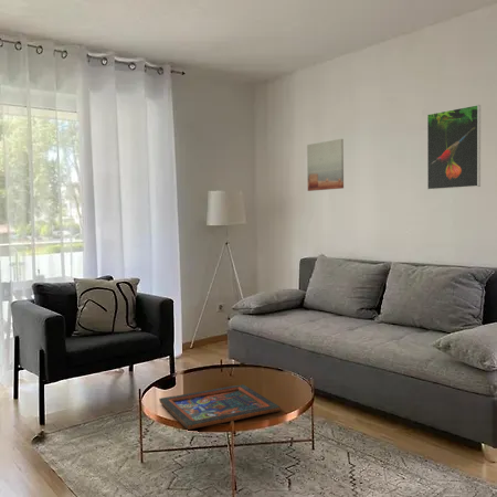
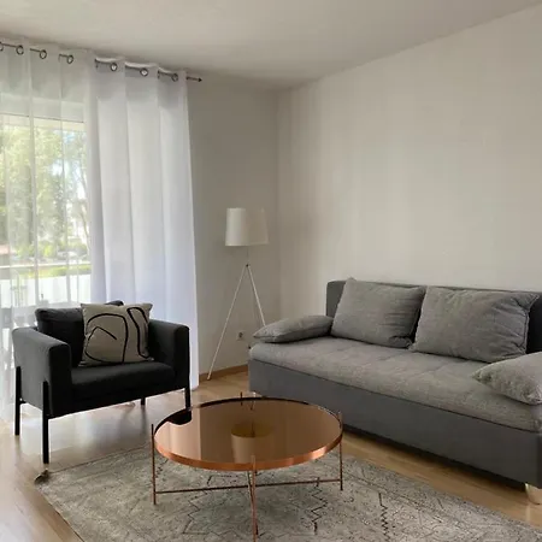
- wall art [306,138,345,192]
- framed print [426,104,482,191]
- religious icon [158,383,282,431]
